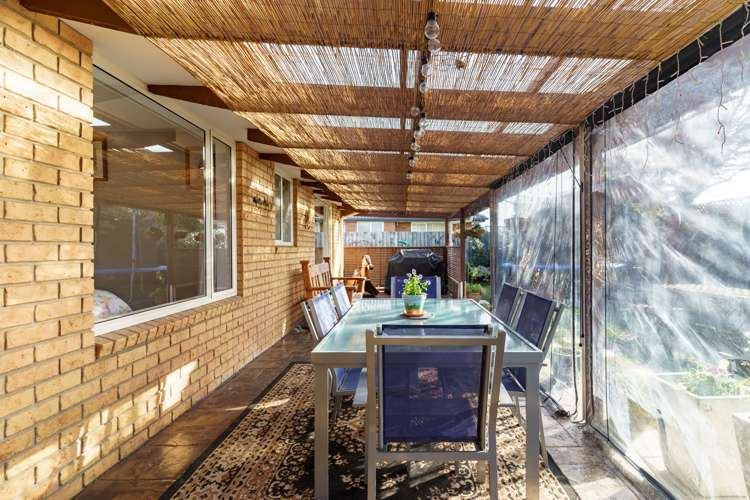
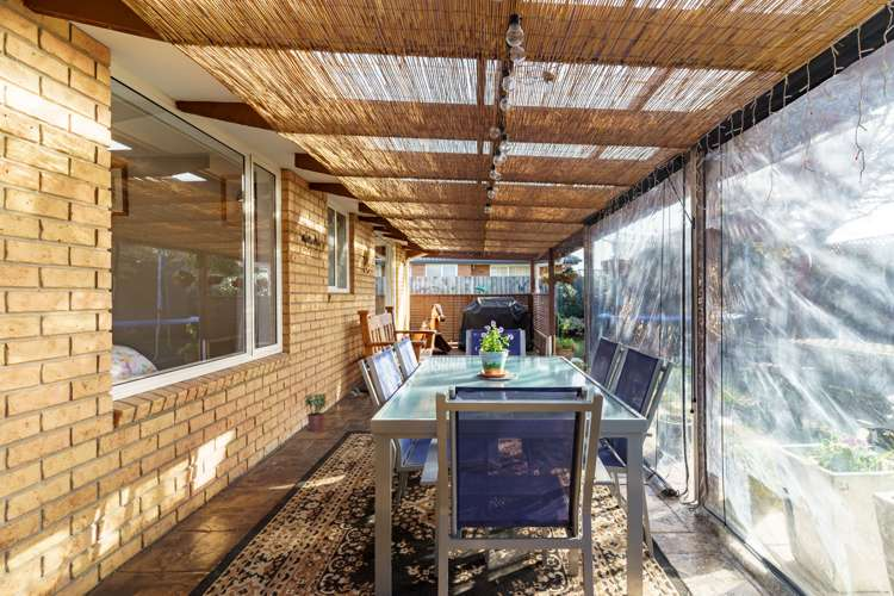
+ potted plant [303,392,329,432]
